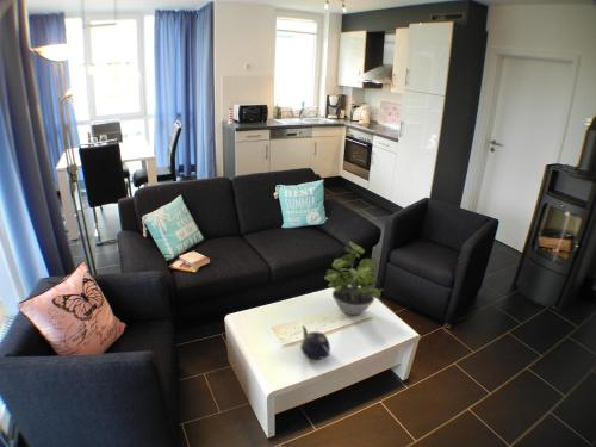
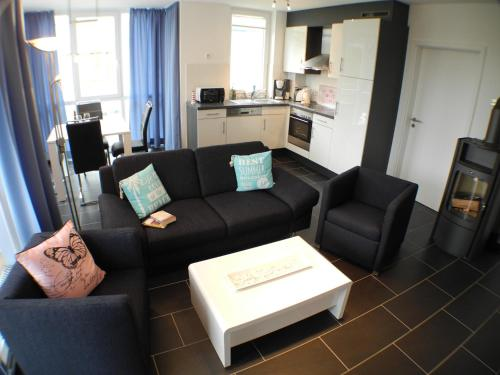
- potted plant [323,241,385,316]
- teapot [299,324,331,360]
